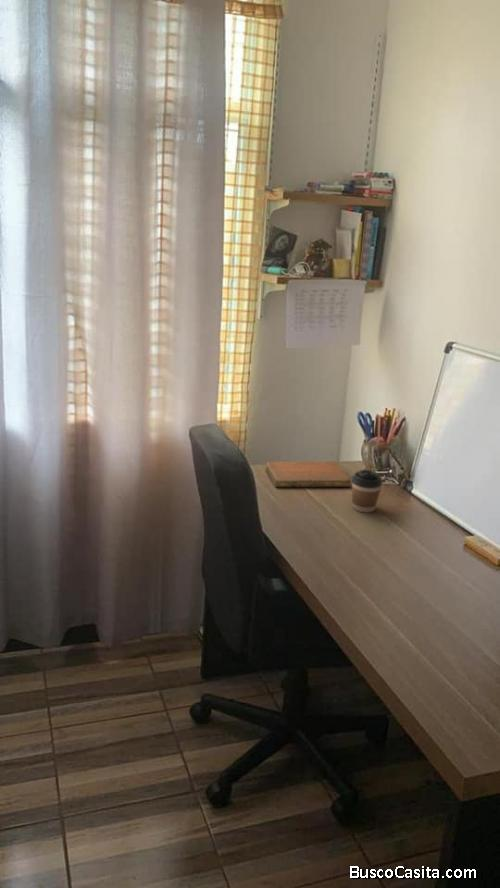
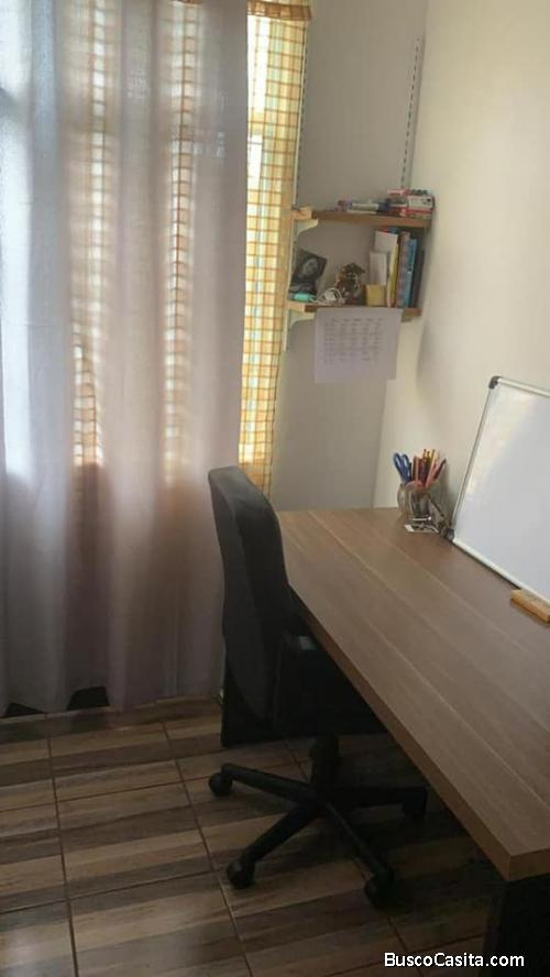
- coffee cup [351,469,384,514]
- notebook [265,461,351,488]
